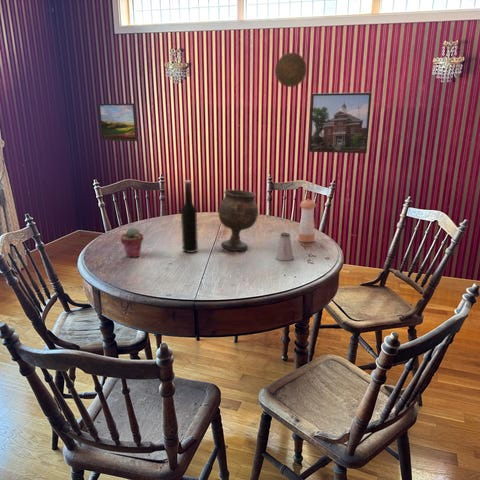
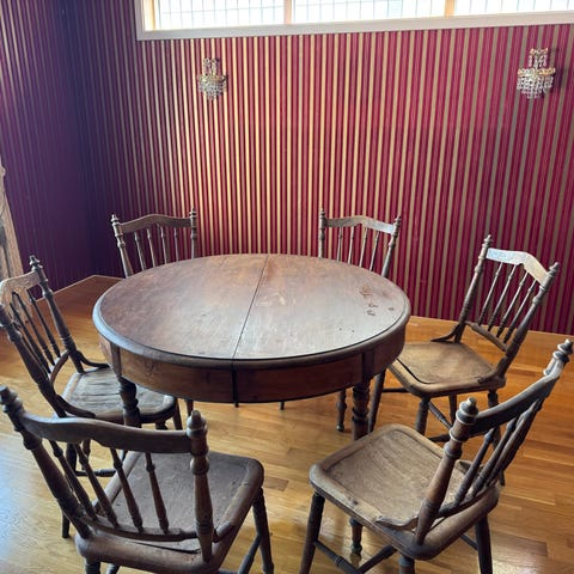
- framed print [97,102,139,142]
- potted succulent [119,226,144,258]
- pepper shaker [298,198,317,243]
- wine bottle [180,179,199,254]
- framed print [308,92,372,154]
- goblet [217,189,259,252]
- saltshaker [275,232,295,261]
- decorative plate [274,52,308,88]
